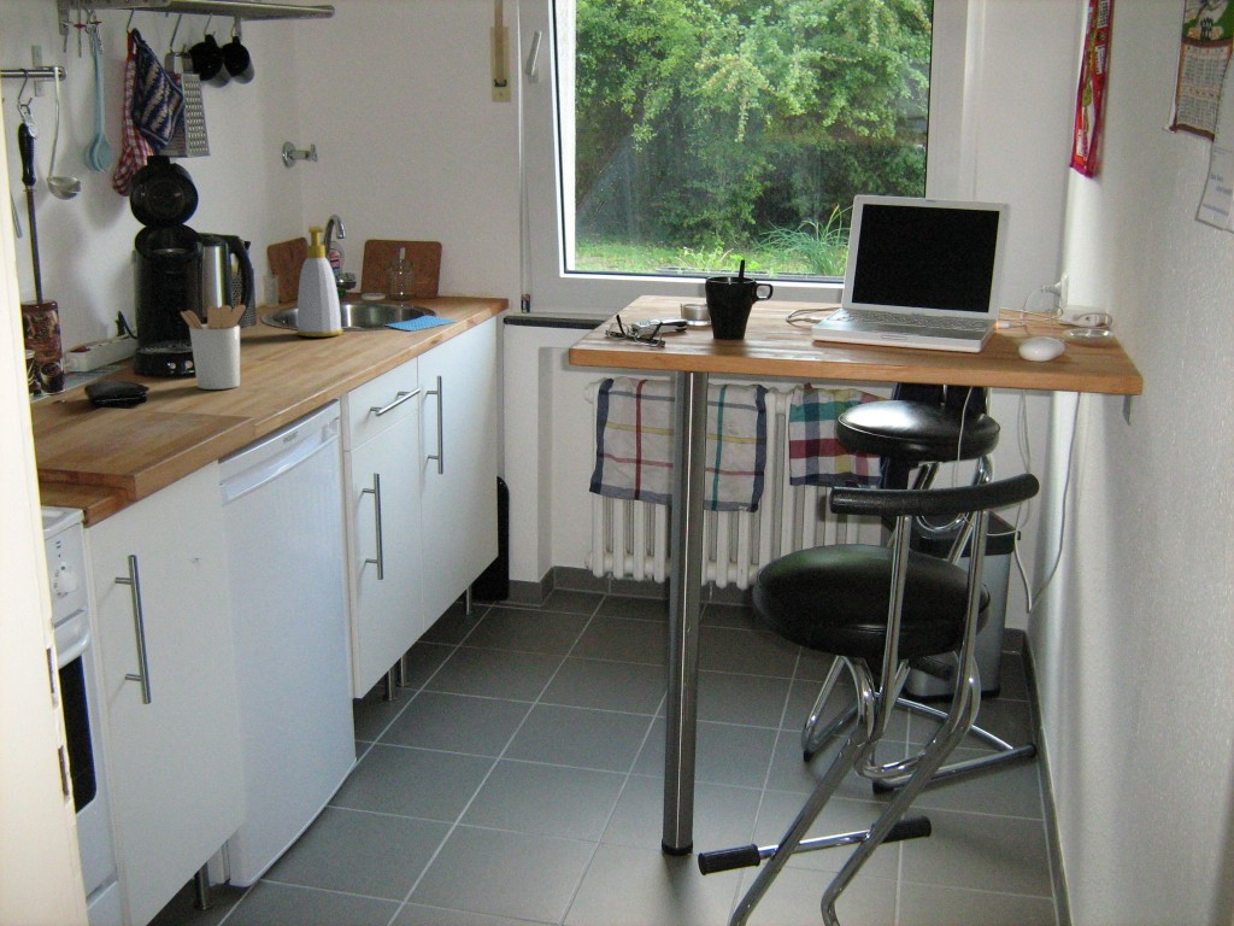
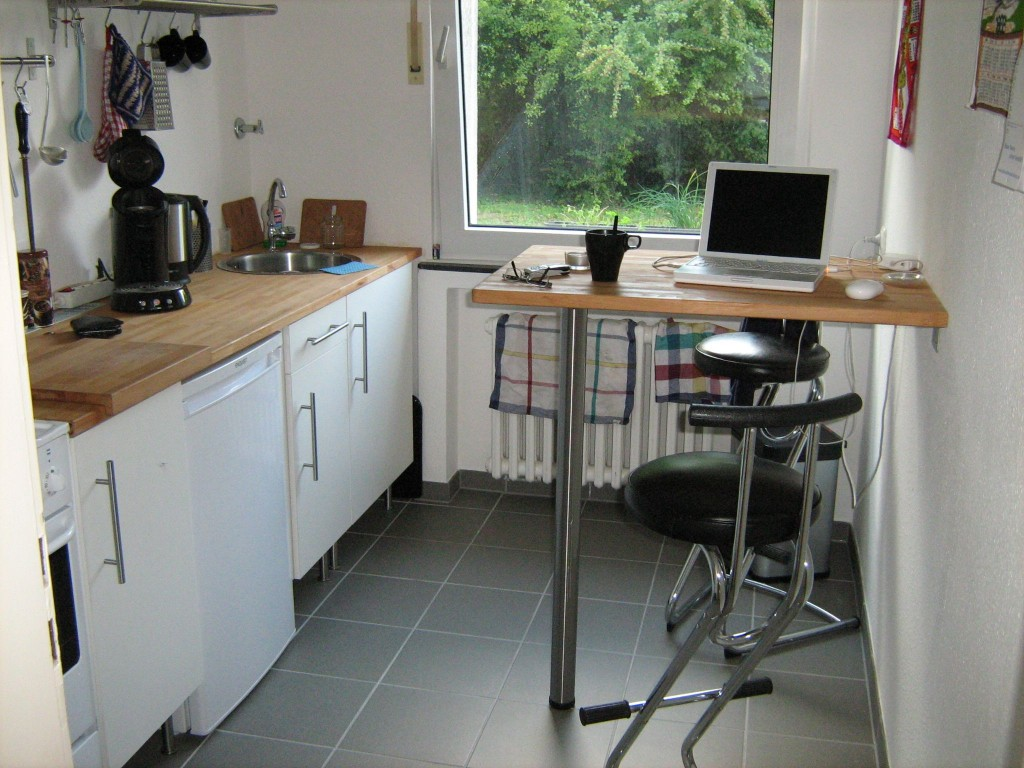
- soap bottle [295,224,343,338]
- utensil holder [180,294,247,391]
